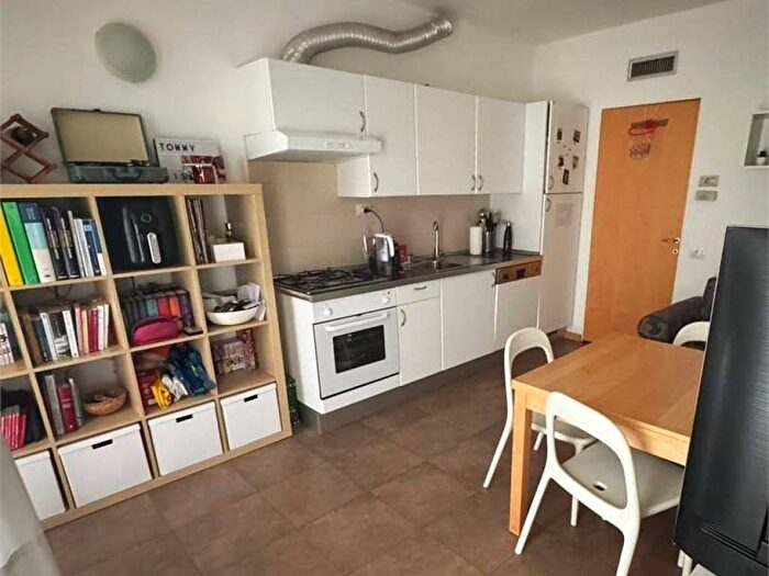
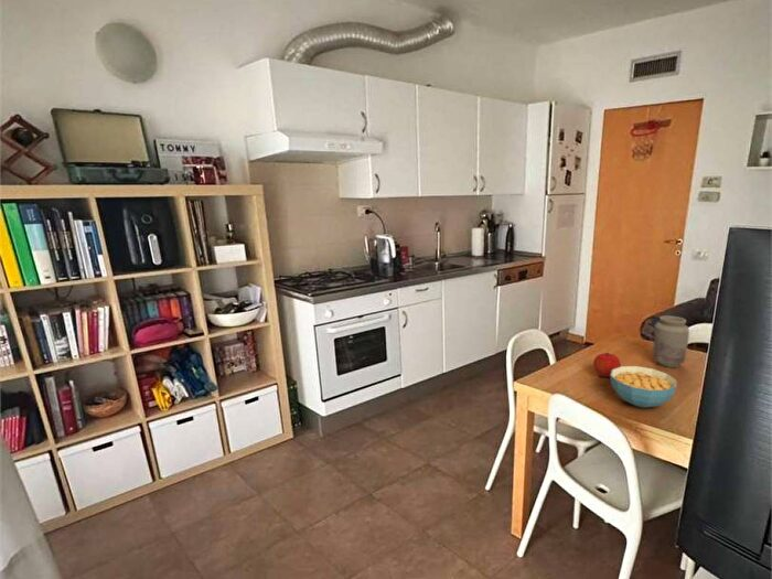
+ vase [652,315,690,368]
+ cereal bowl [610,365,678,408]
+ fruit [592,352,622,378]
